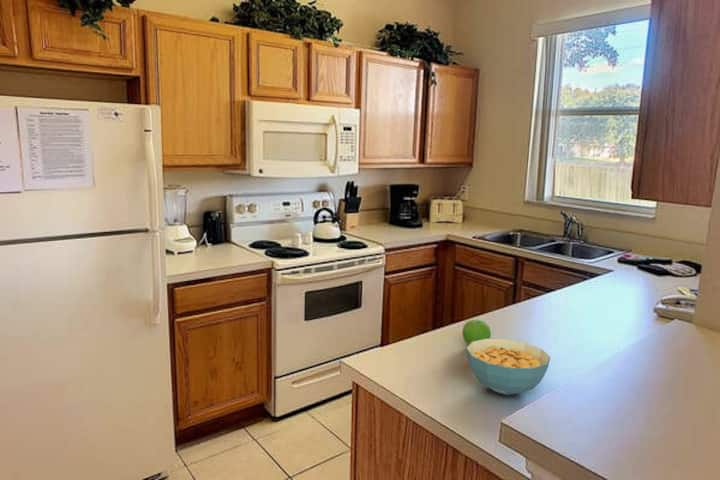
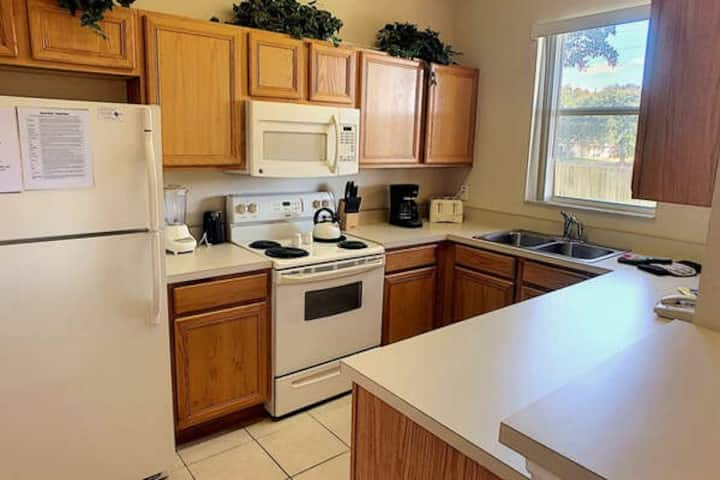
- fruit [461,319,492,346]
- cereal bowl [465,338,551,396]
